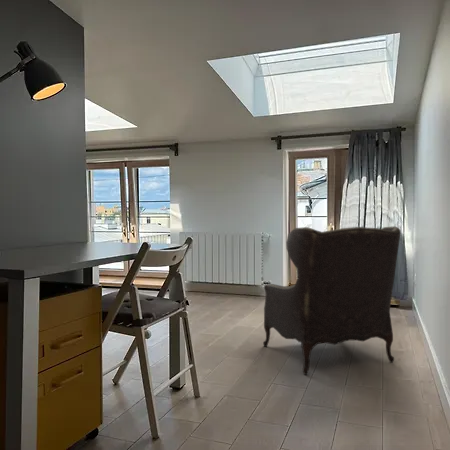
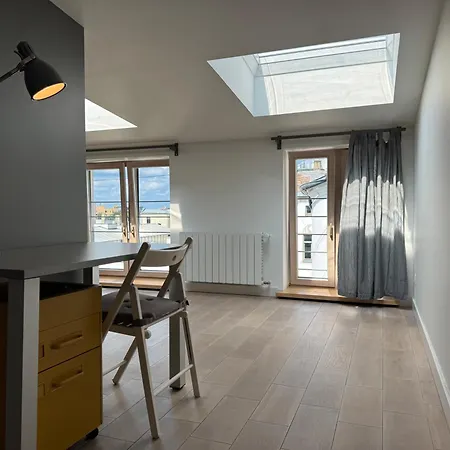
- armchair [262,225,401,376]
